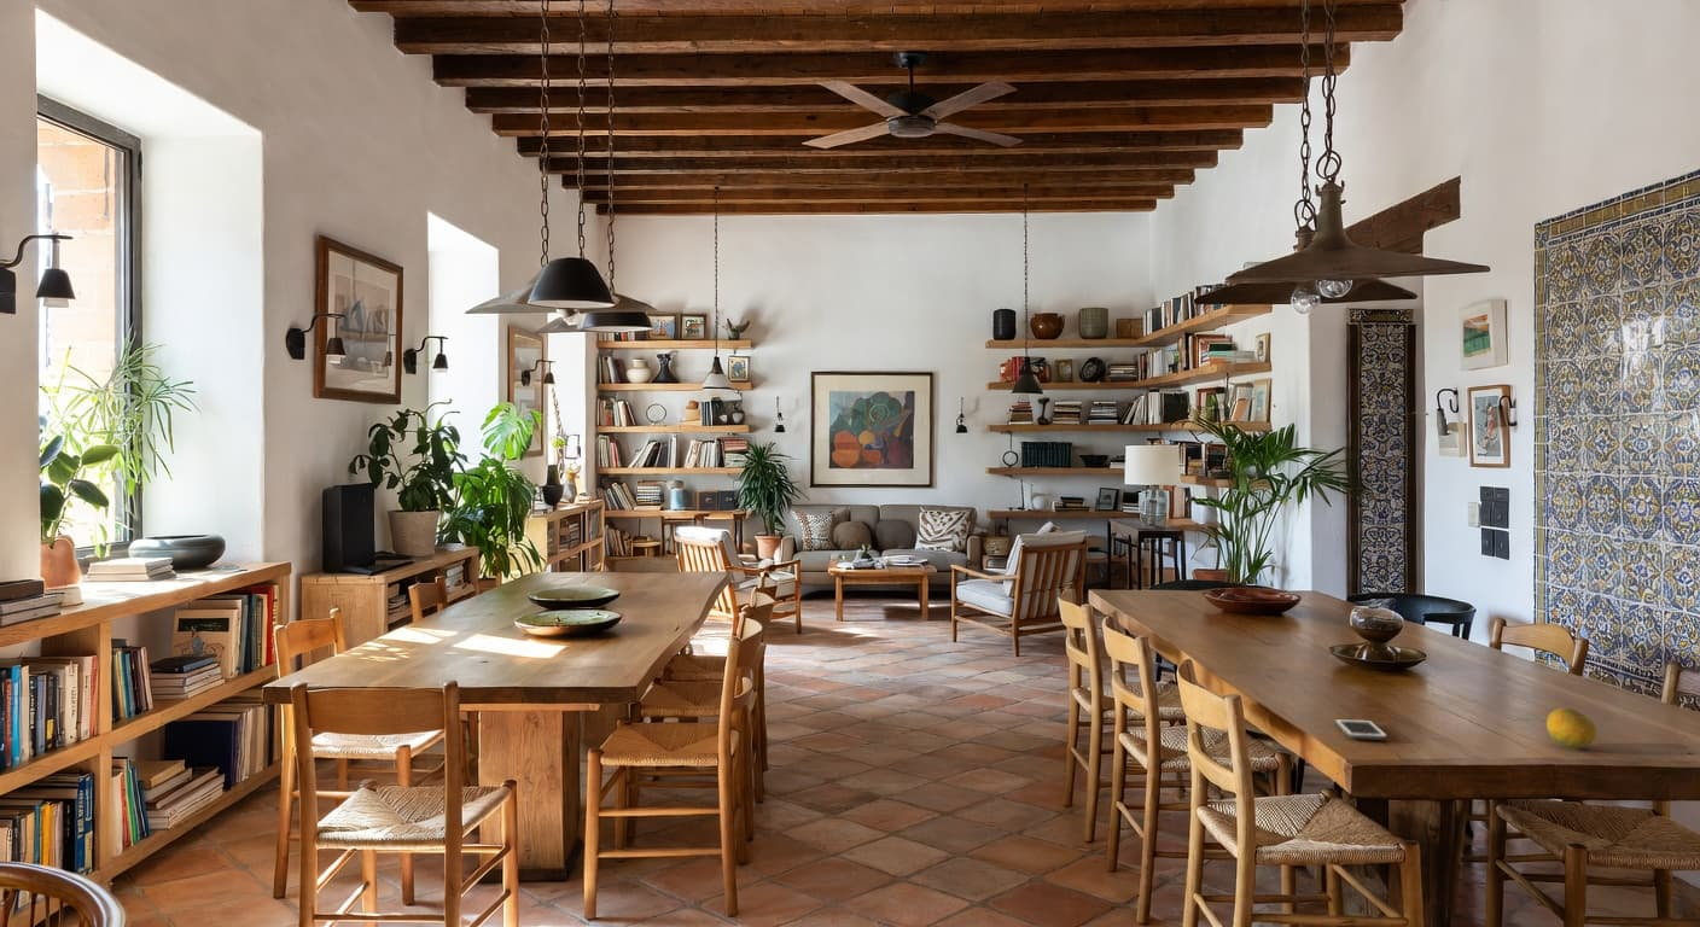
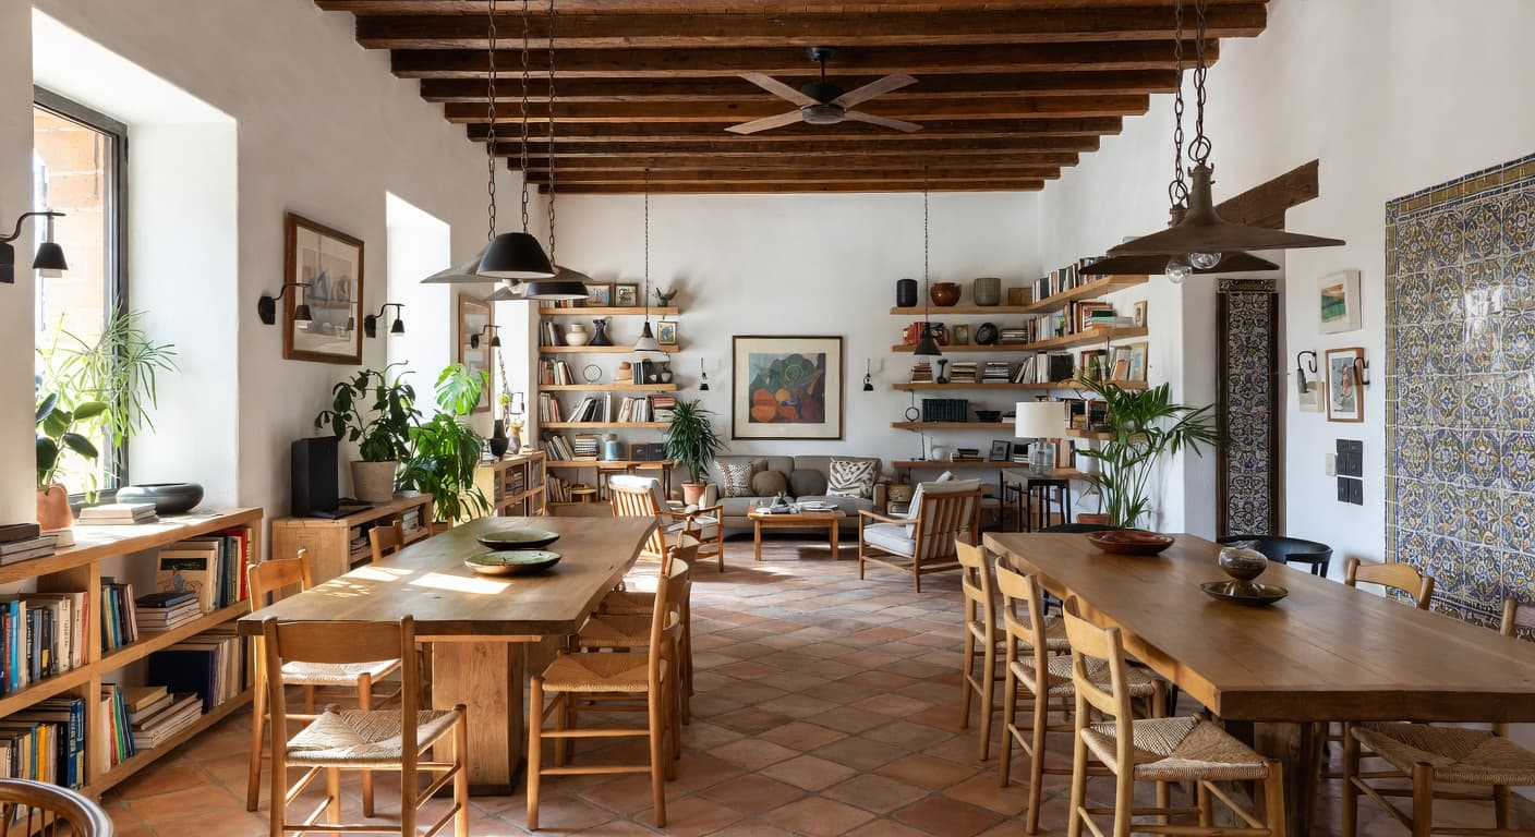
- cell phone [1333,718,1388,741]
- fruit [1545,706,1597,750]
